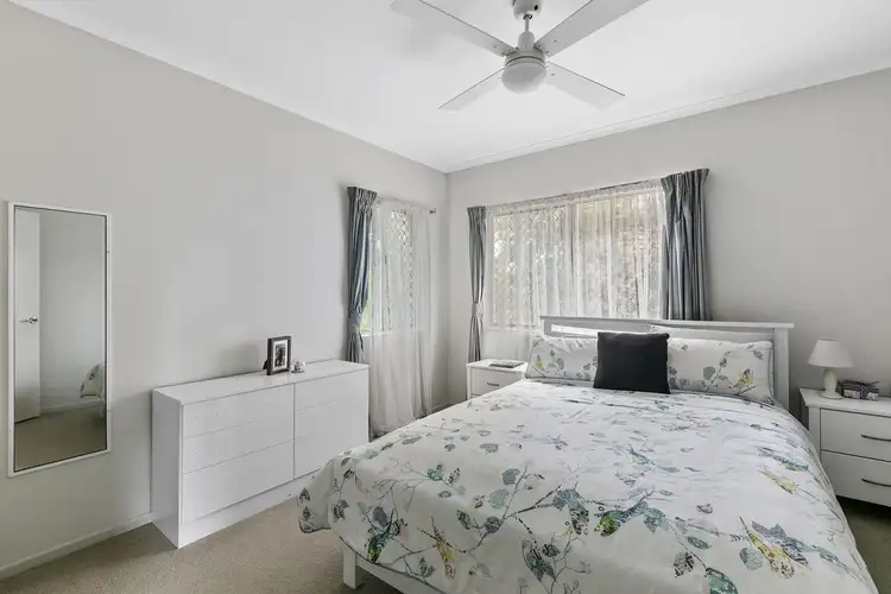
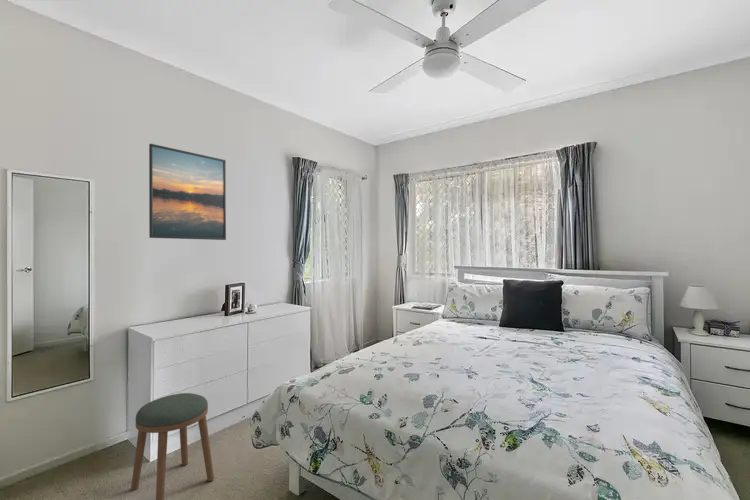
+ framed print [148,143,227,241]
+ stool [130,392,215,500]
